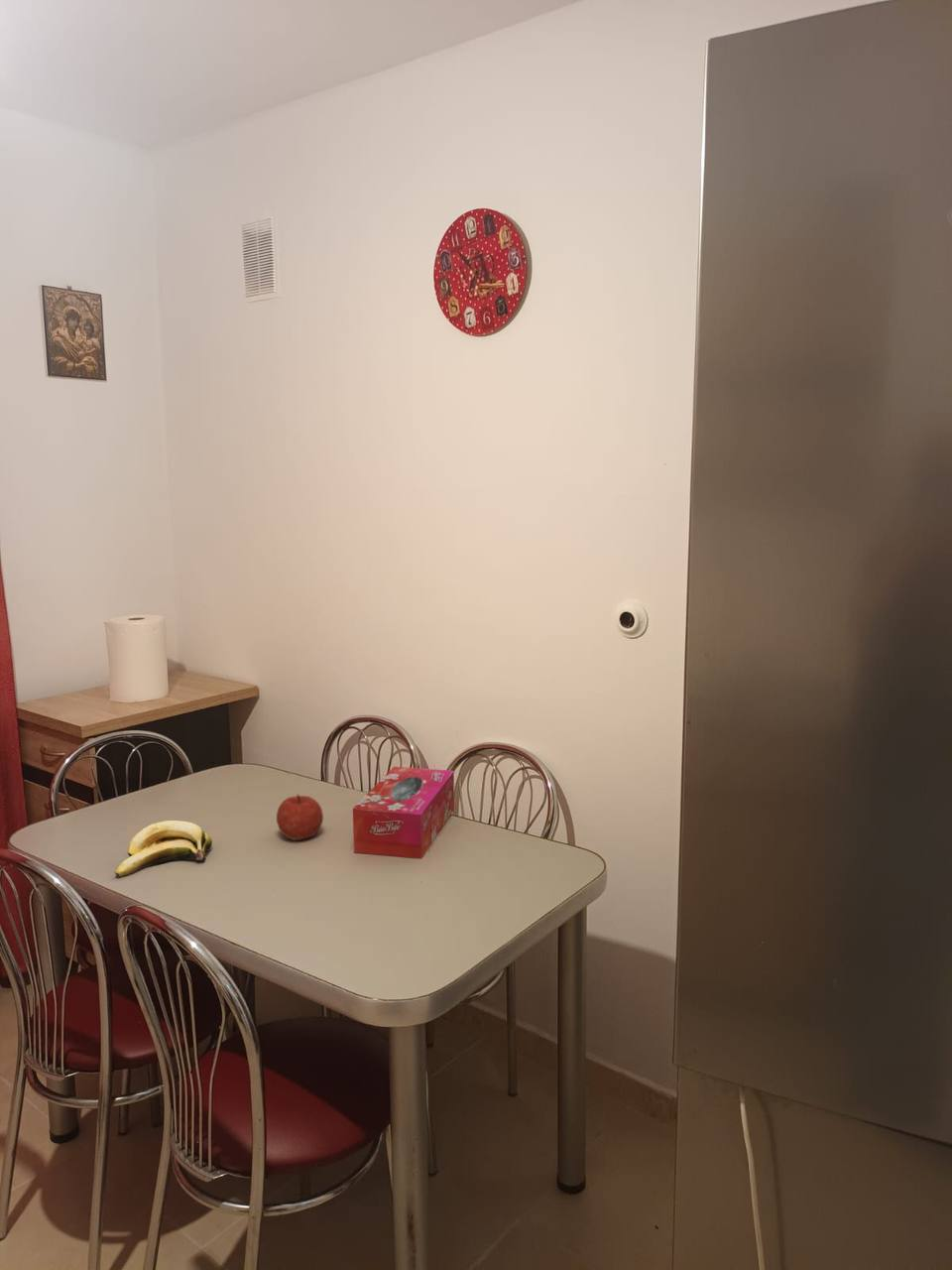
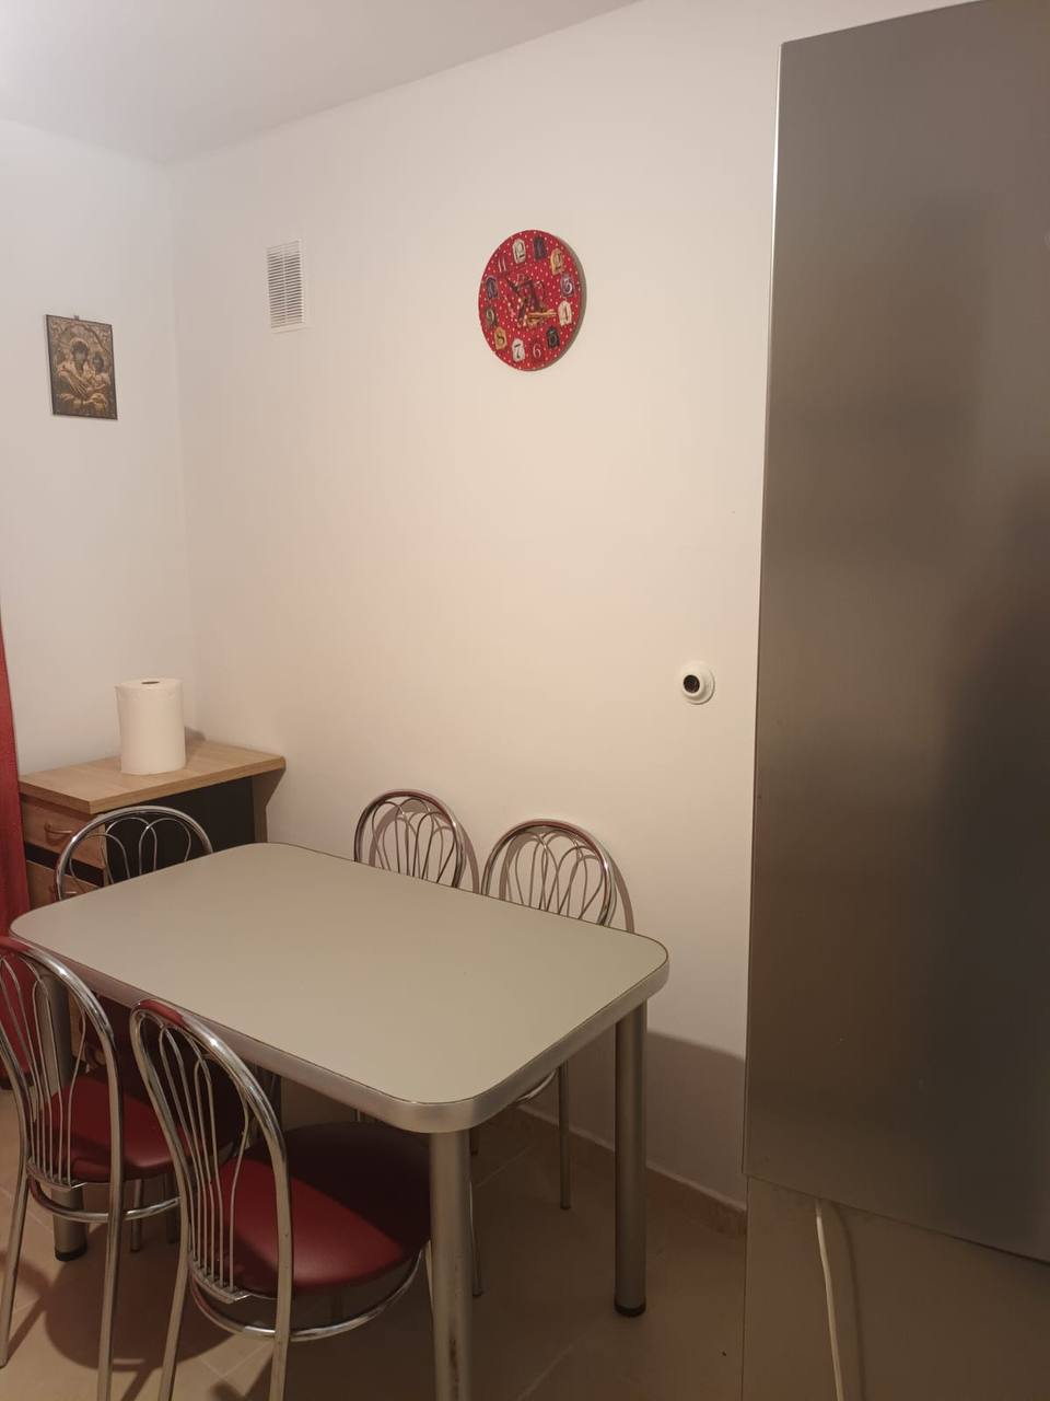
- fruit [276,793,324,841]
- tissue box [352,766,455,859]
- banana [114,820,213,877]
